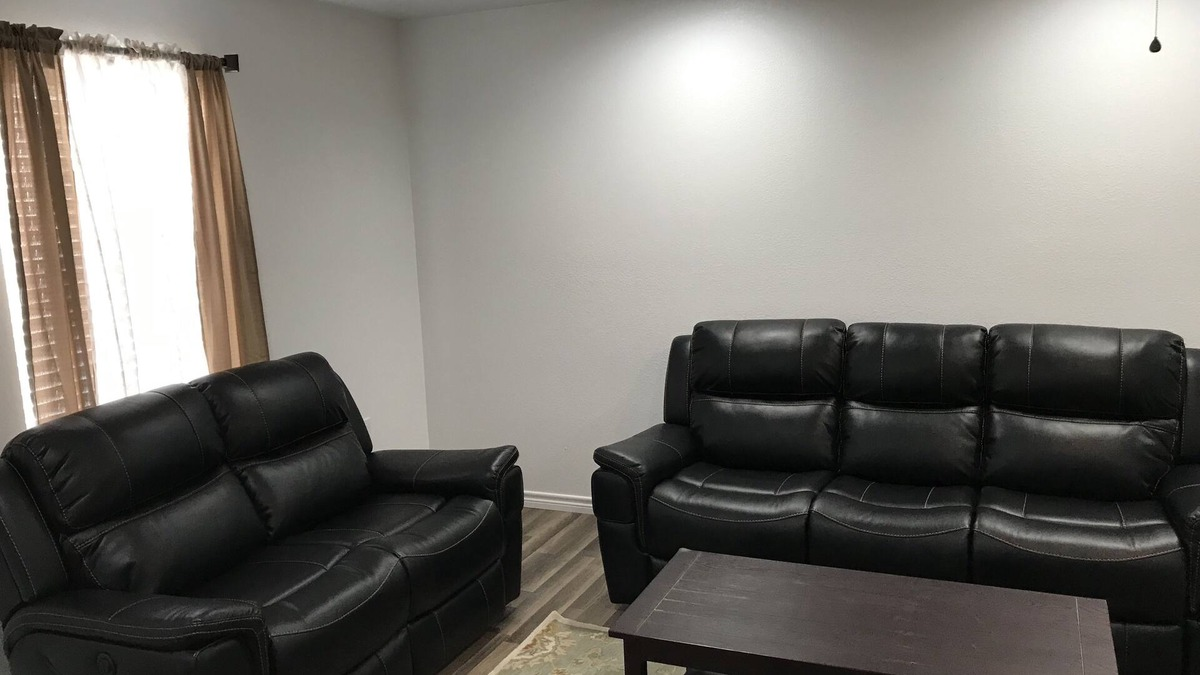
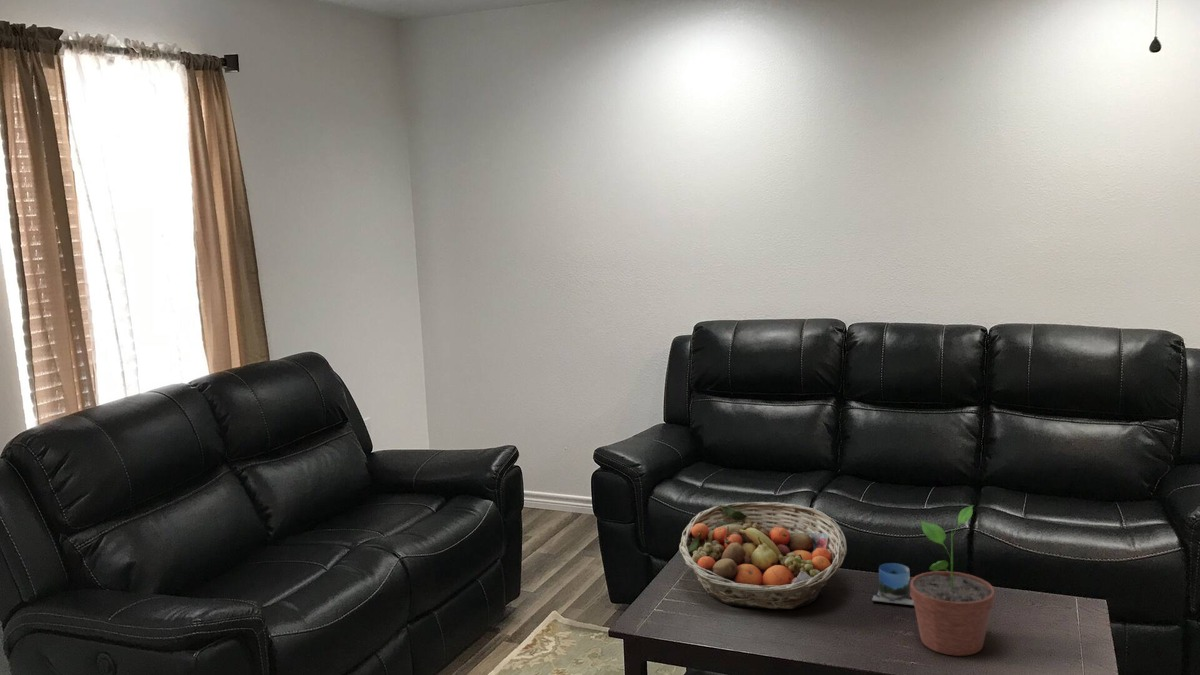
+ mug [871,562,914,606]
+ potted plant [910,504,996,657]
+ fruit basket [678,501,848,610]
